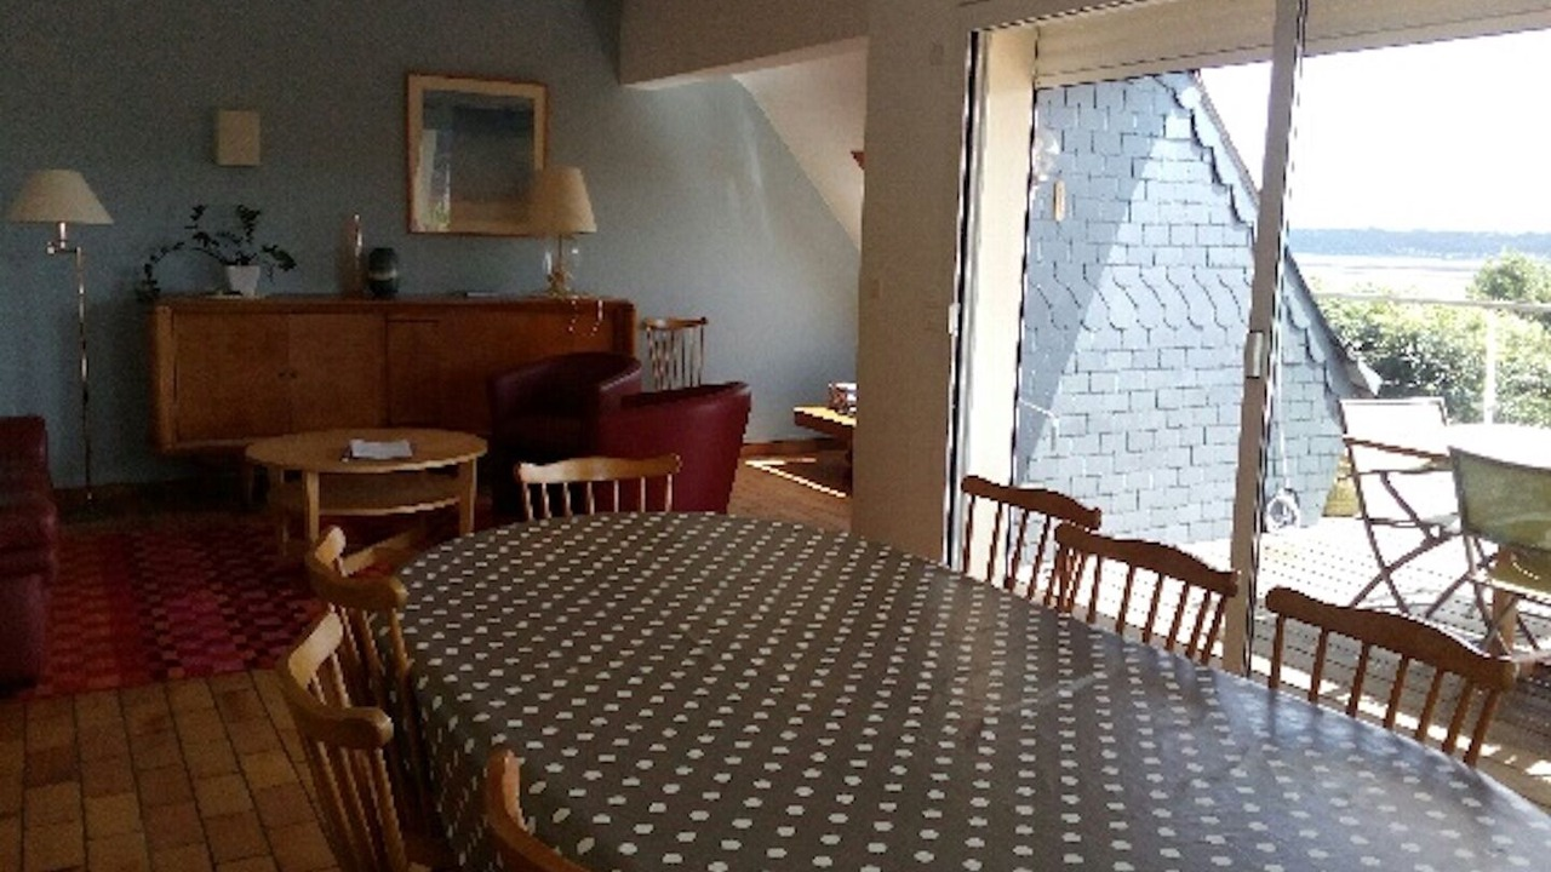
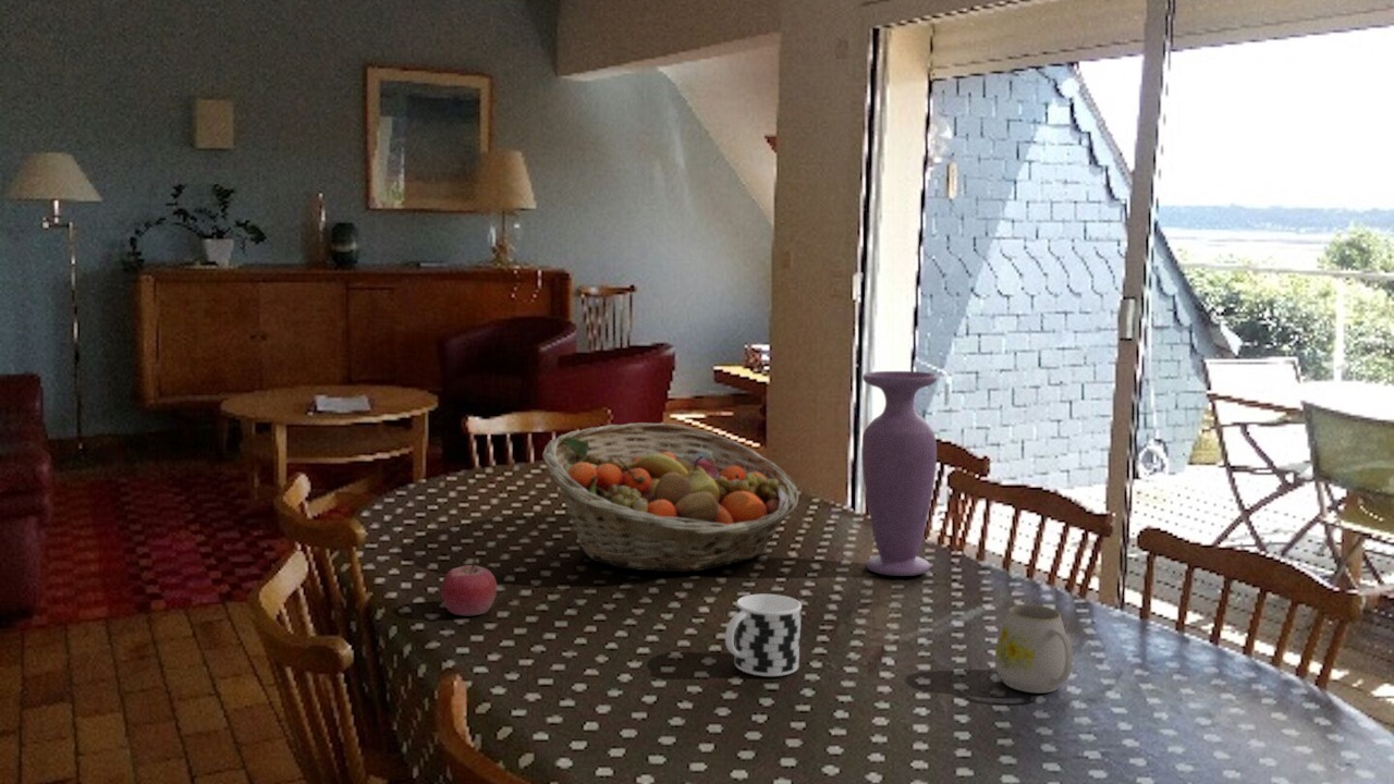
+ mug [994,604,1074,694]
+ cup [724,593,803,677]
+ fruit [440,558,498,616]
+ vase [860,370,939,577]
+ fruit basket [541,421,800,573]
